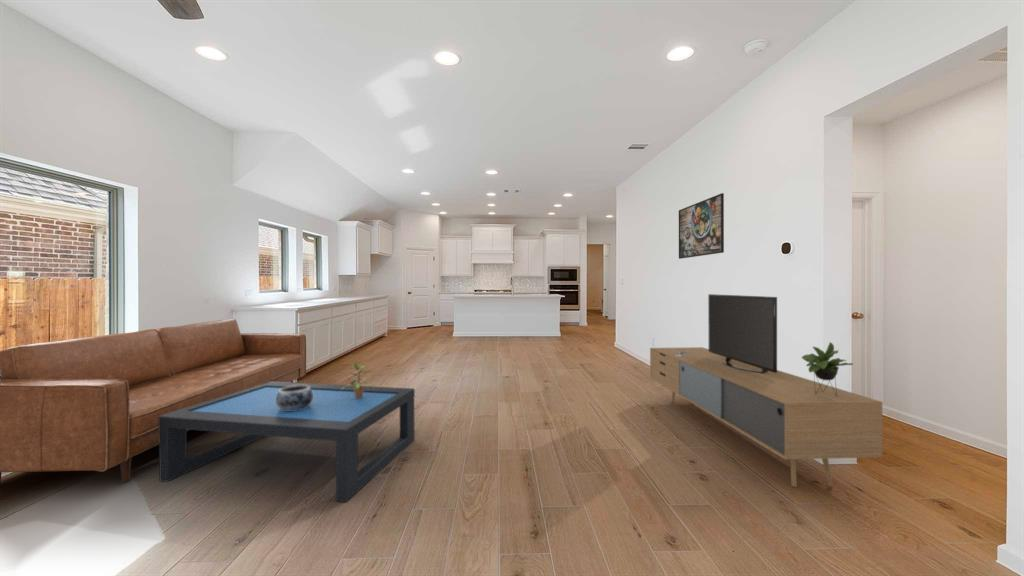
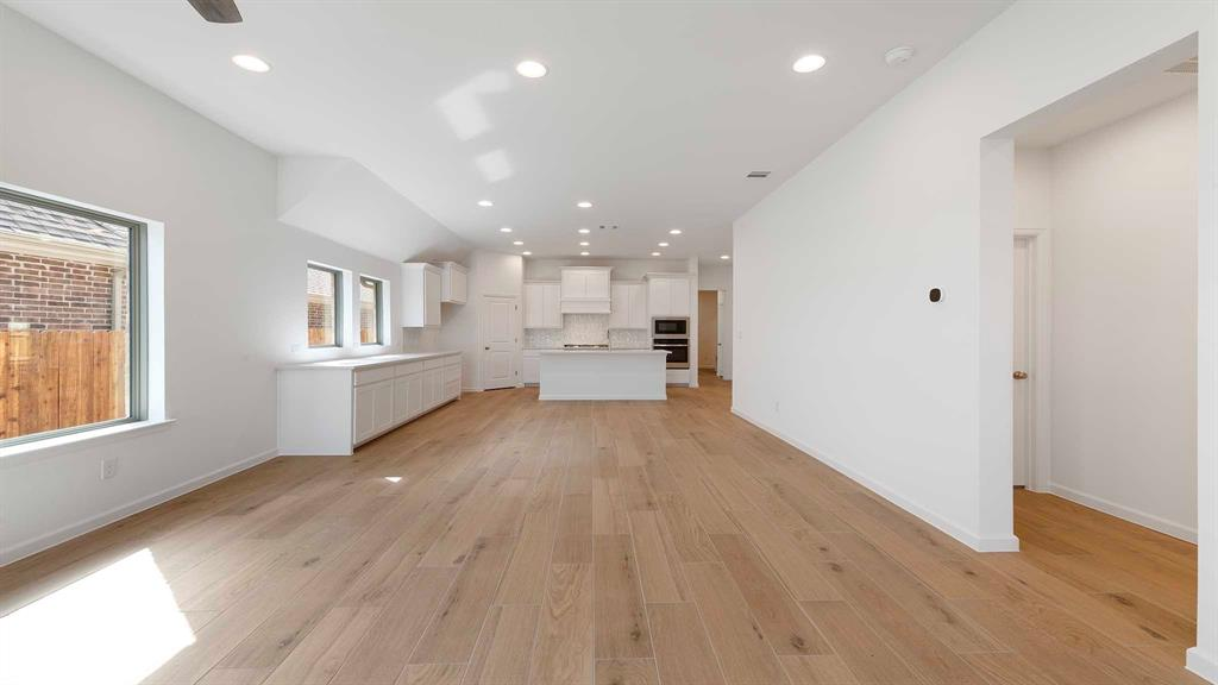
- media console [649,293,884,488]
- sofa [0,318,307,484]
- potted plant [342,362,374,398]
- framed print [678,192,725,260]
- coffee table [158,382,416,503]
- decorative bowl [276,385,313,411]
